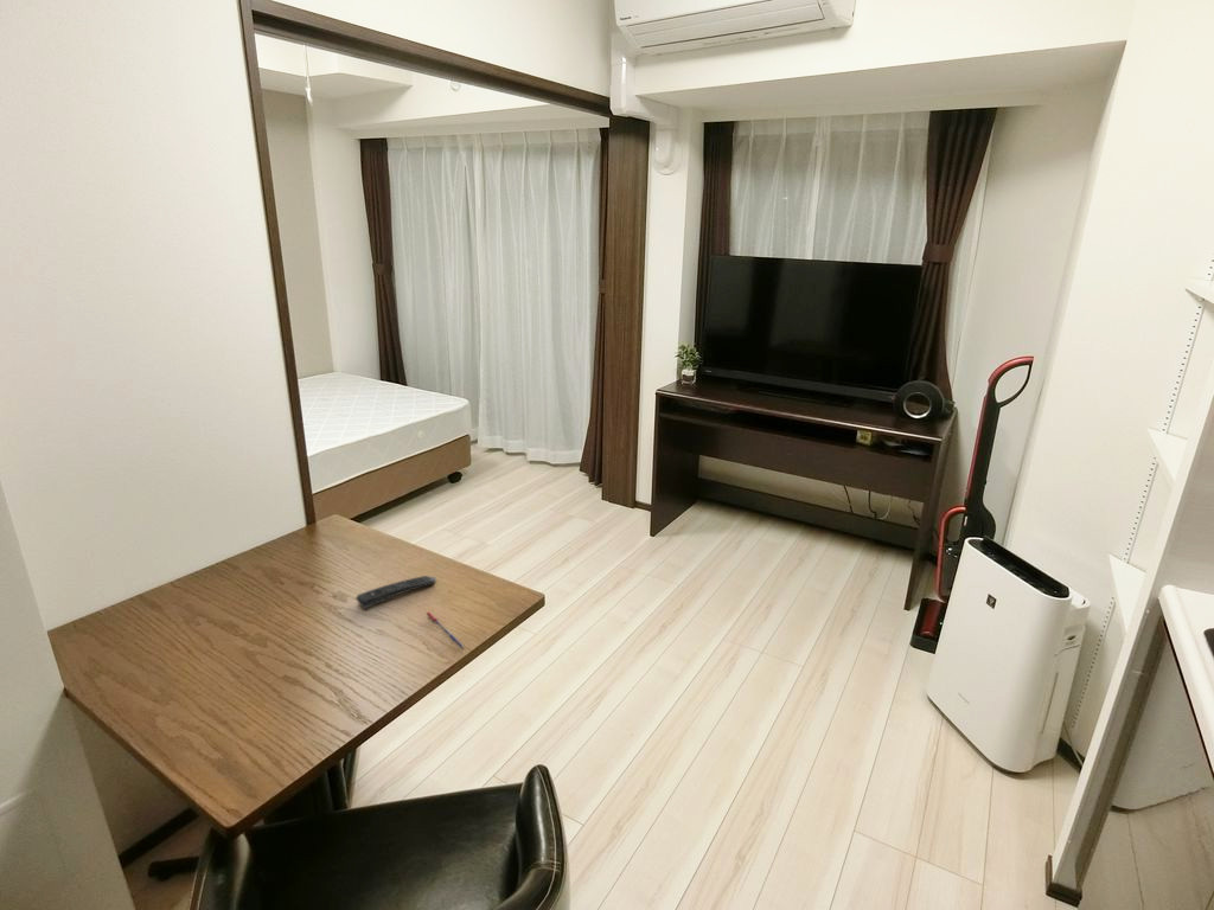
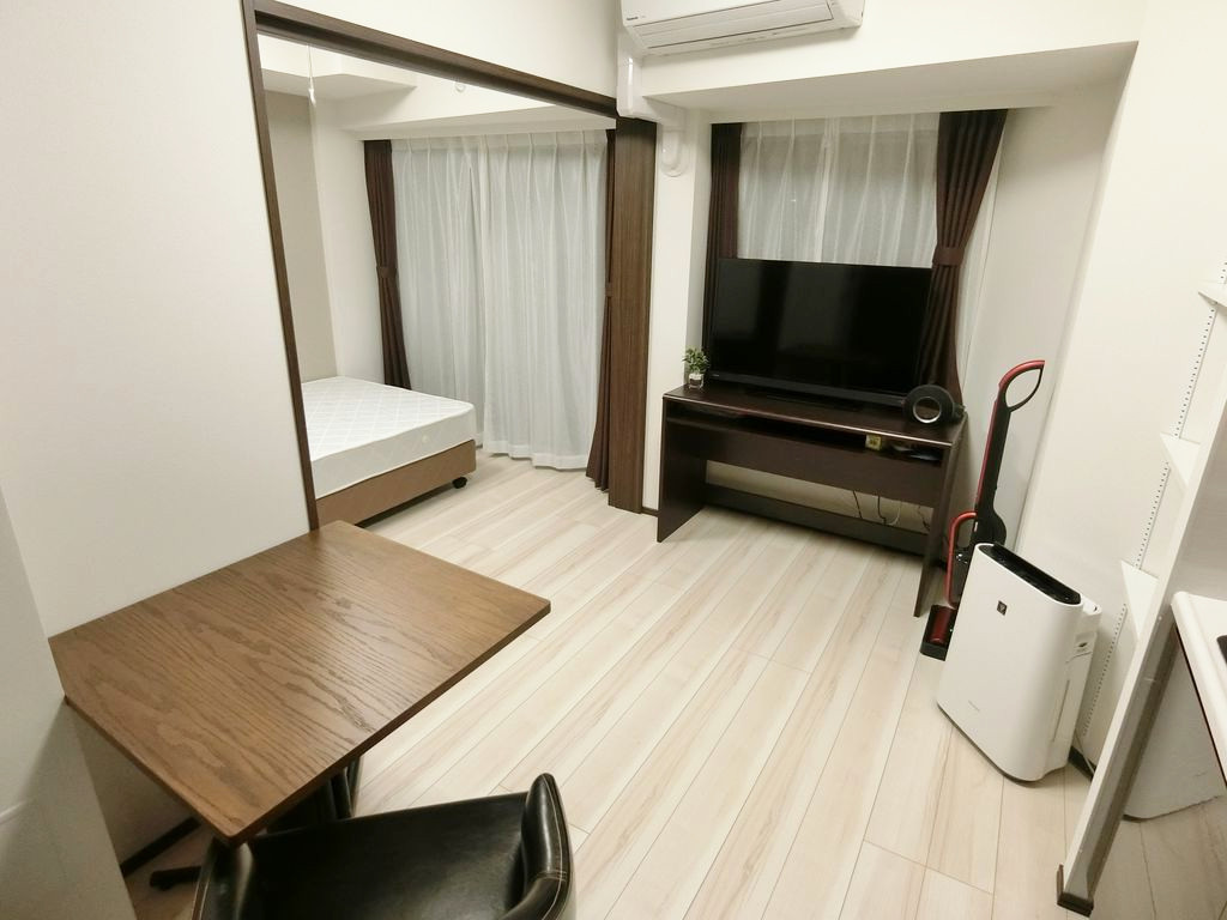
- remote control [356,575,437,609]
- pen [426,610,465,648]
